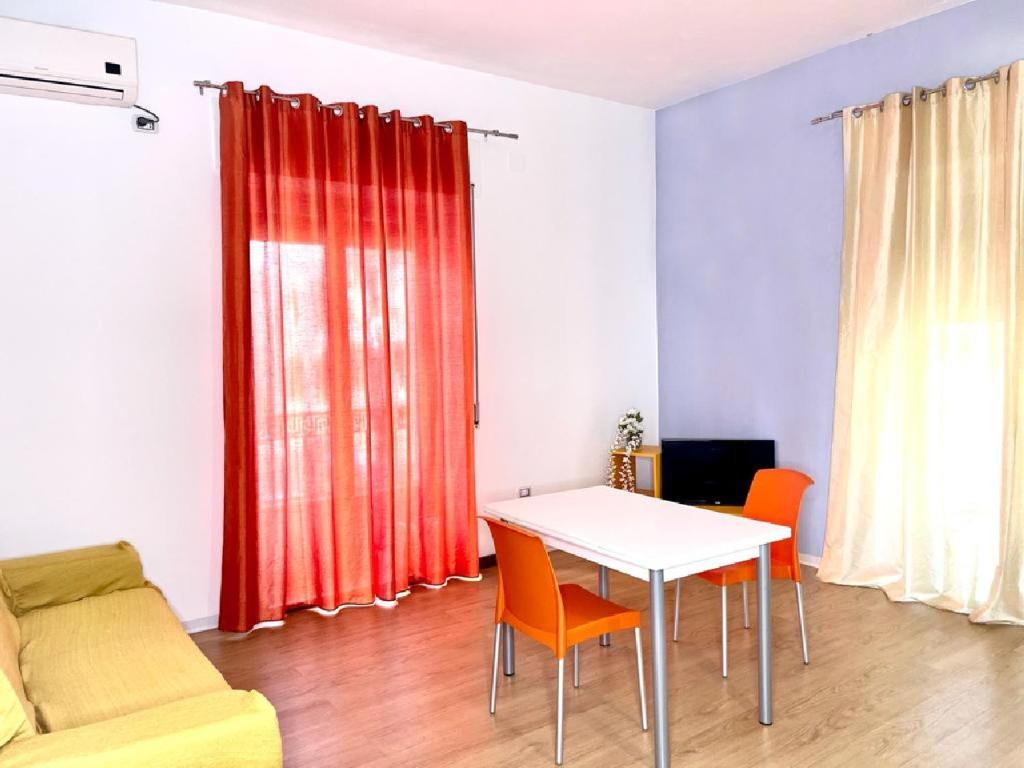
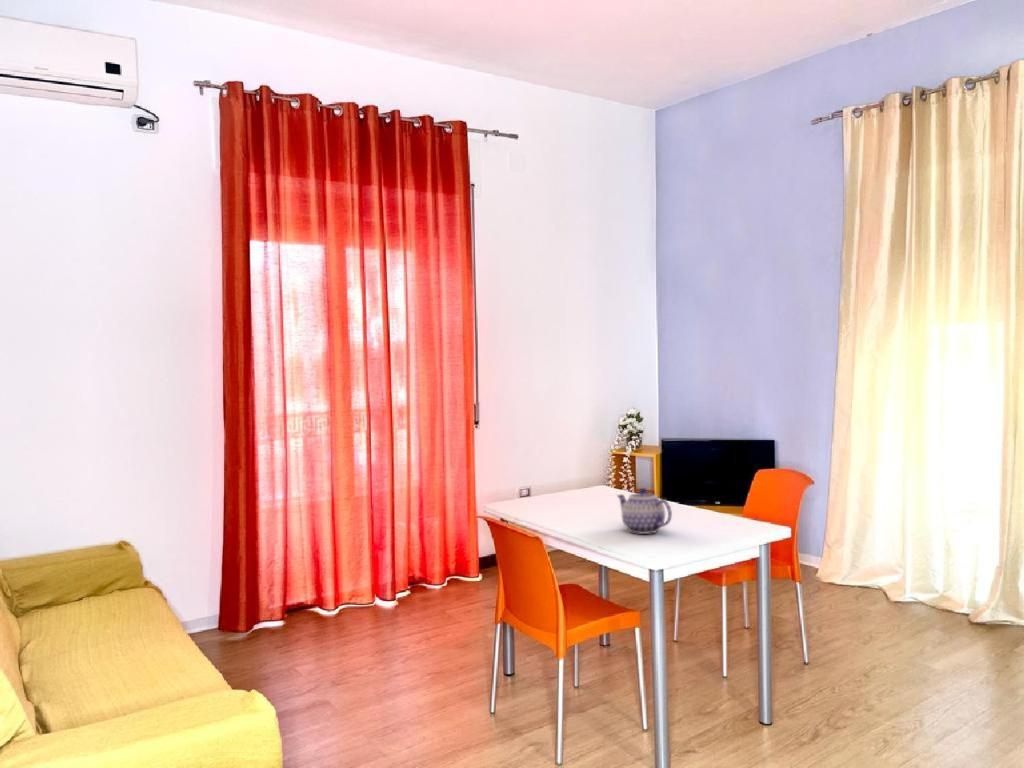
+ teapot [616,487,673,535]
